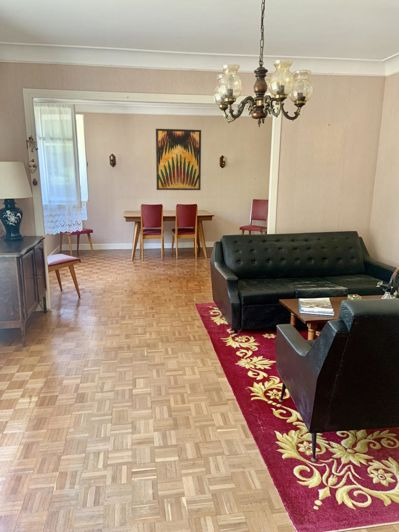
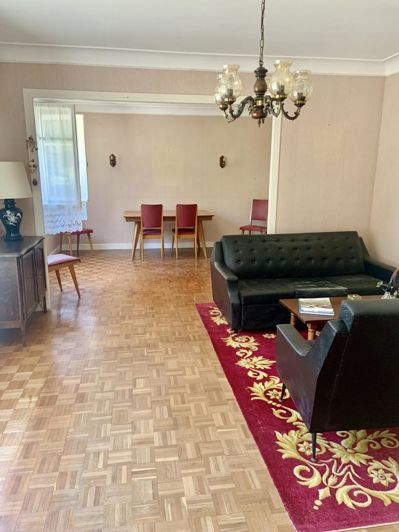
- wall art [155,128,202,191]
